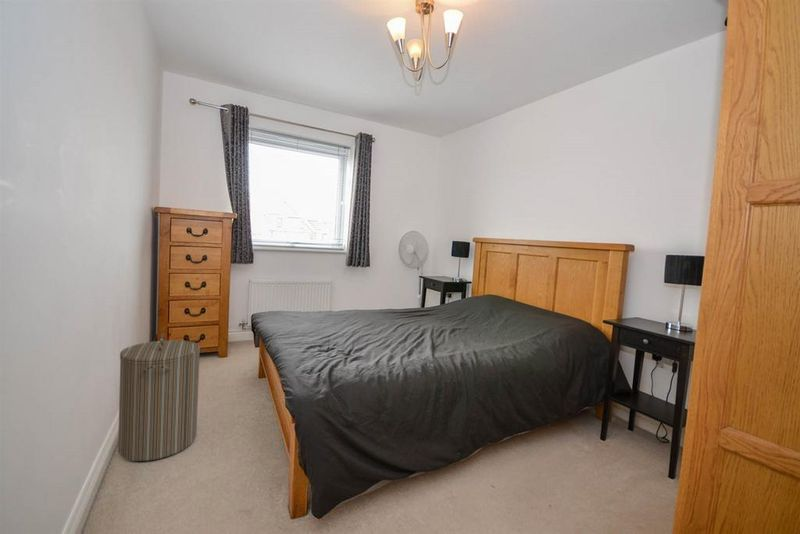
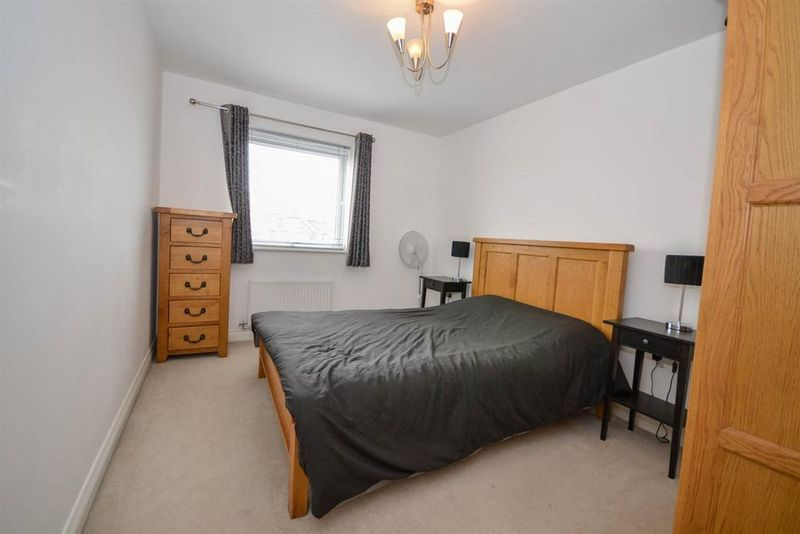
- laundry hamper [117,332,201,462]
